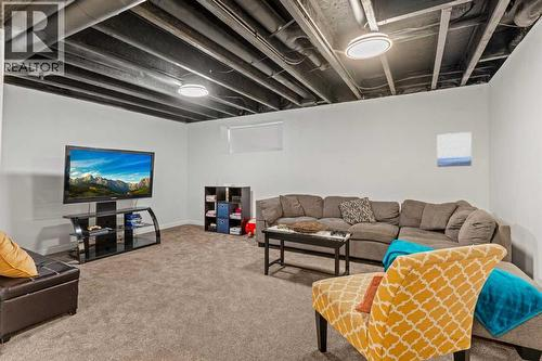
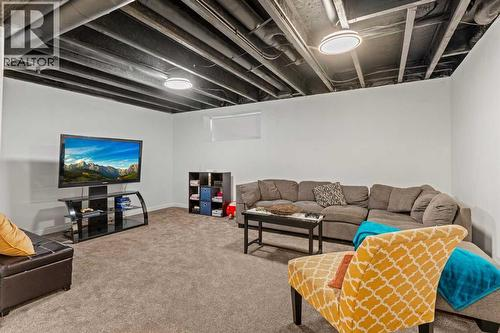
- wall art [436,131,473,168]
